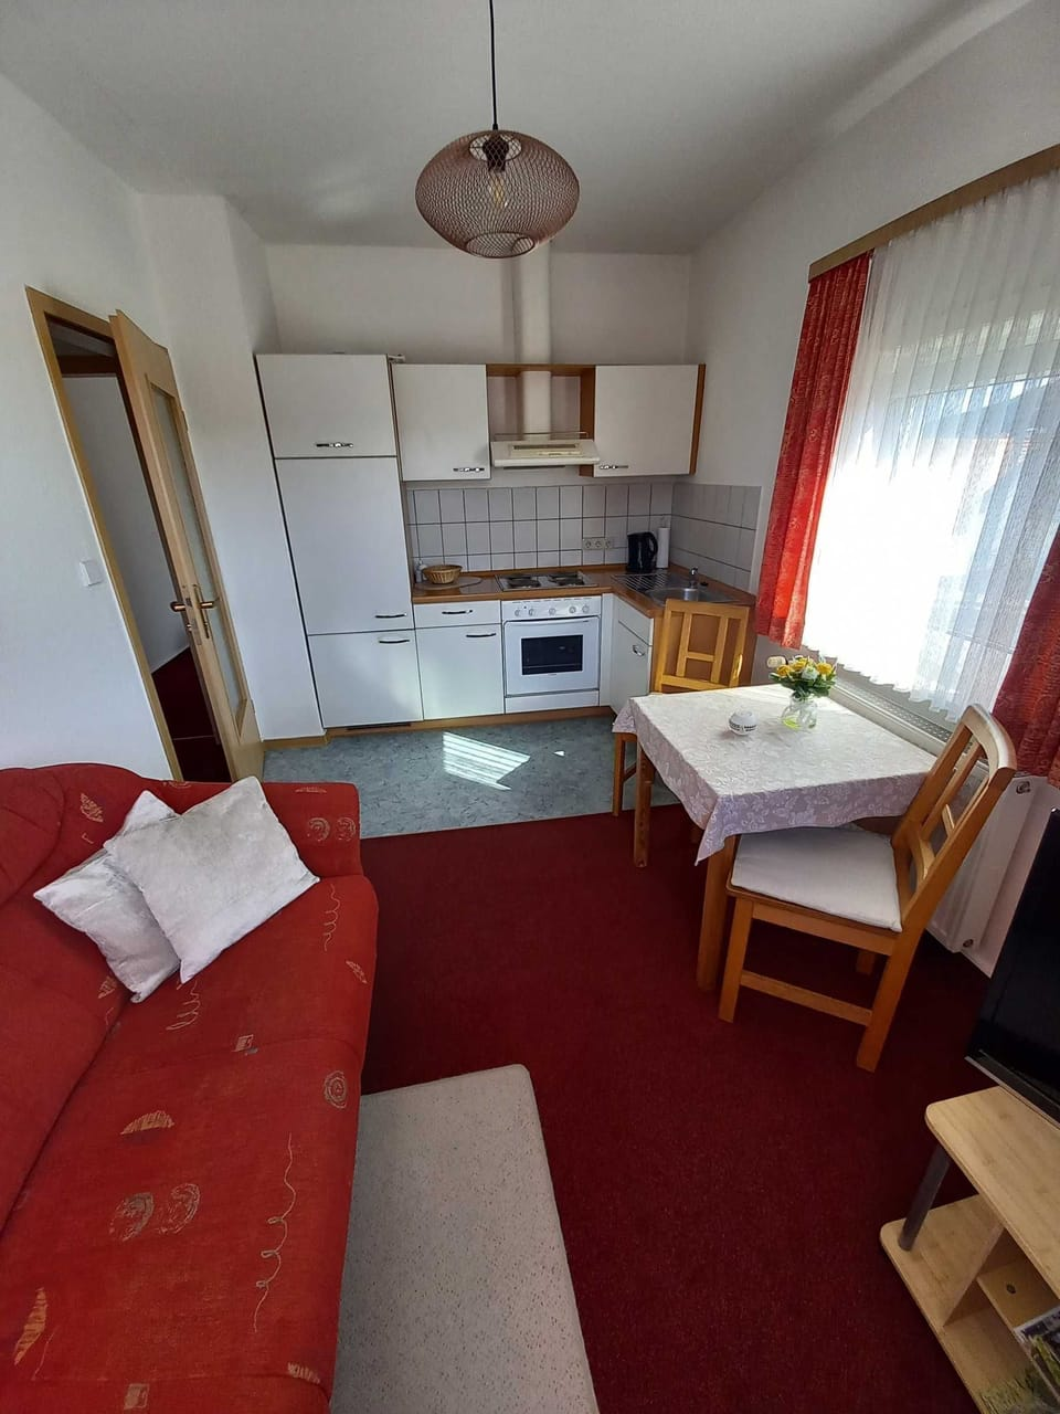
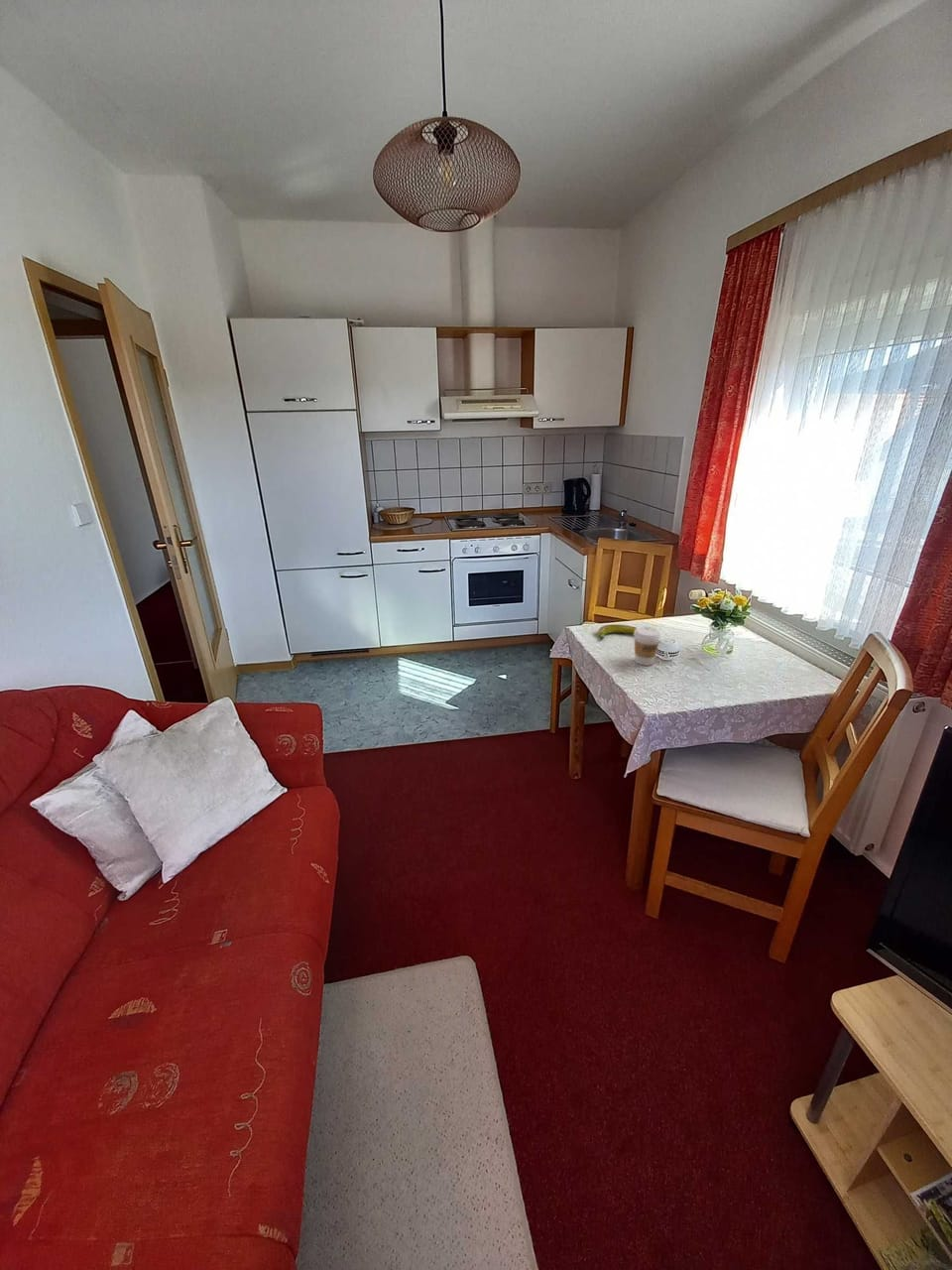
+ banana [597,623,638,641]
+ coffee cup [633,626,662,667]
